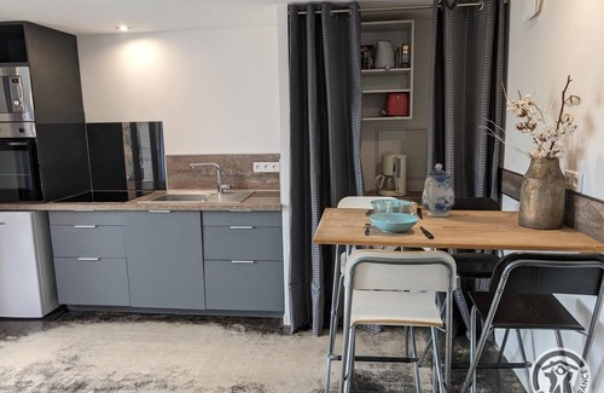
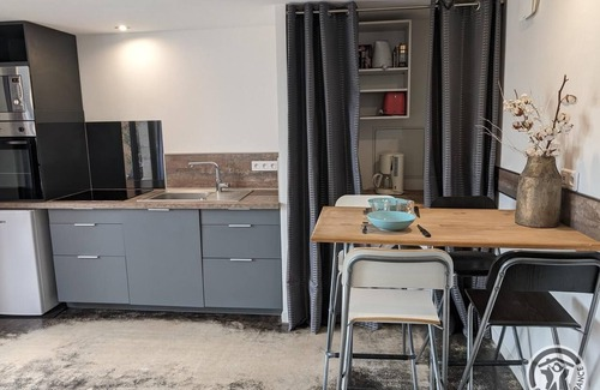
- teapot [420,163,455,218]
